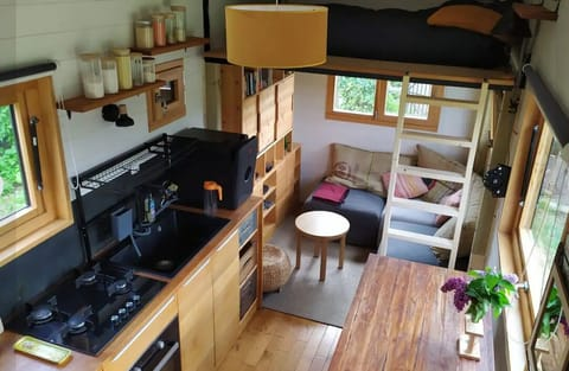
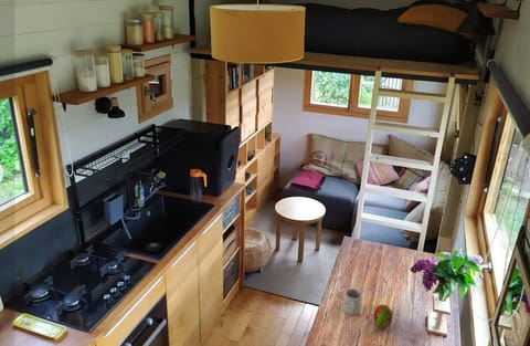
+ fruit [373,304,393,329]
+ mug [342,287,363,317]
